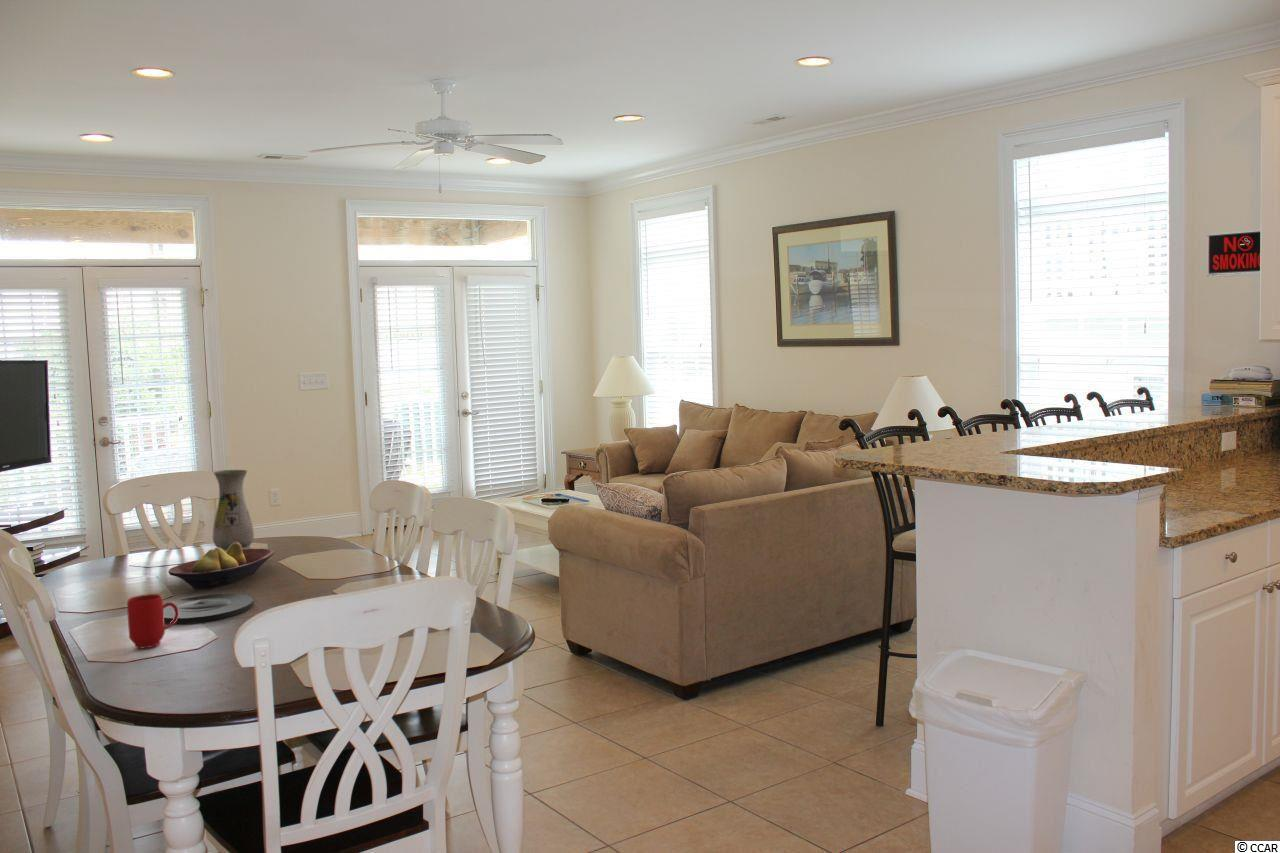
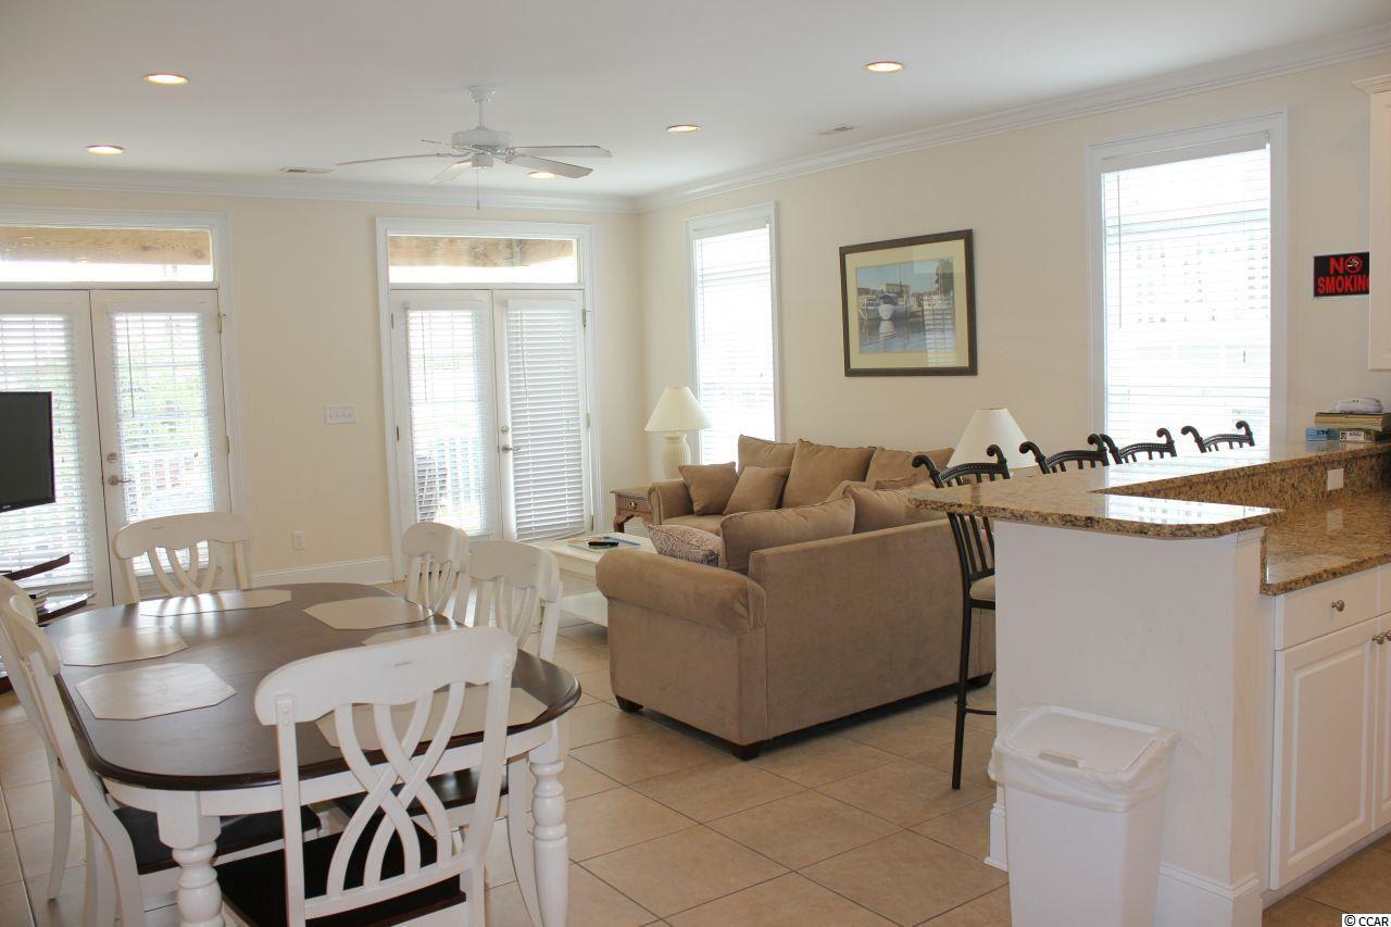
- vase [212,469,255,552]
- mug [126,593,179,649]
- fruit bowl [167,542,275,590]
- plate [164,593,254,624]
